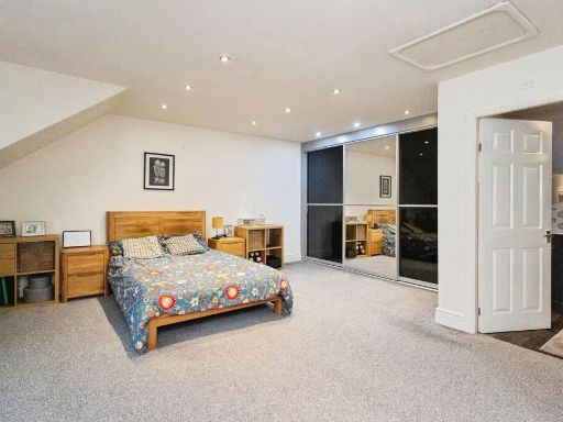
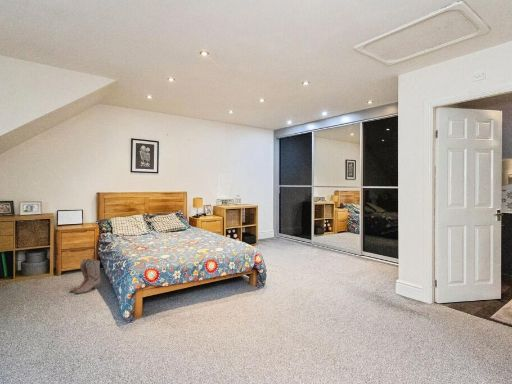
+ boots [69,258,102,295]
